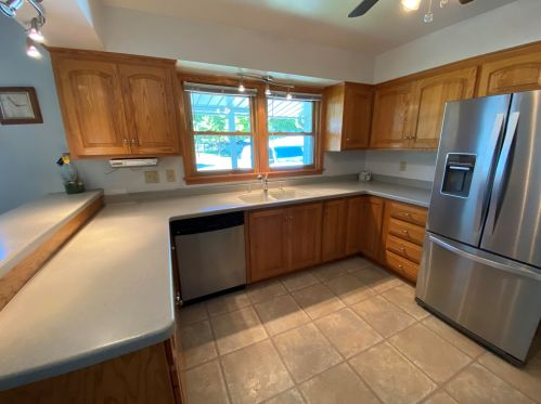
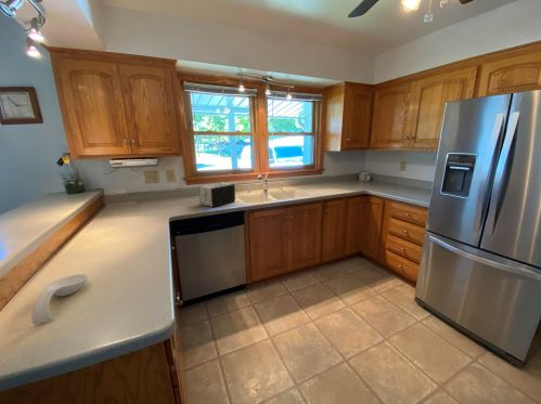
+ toaster [198,182,236,208]
+ spoon rest [30,273,89,325]
